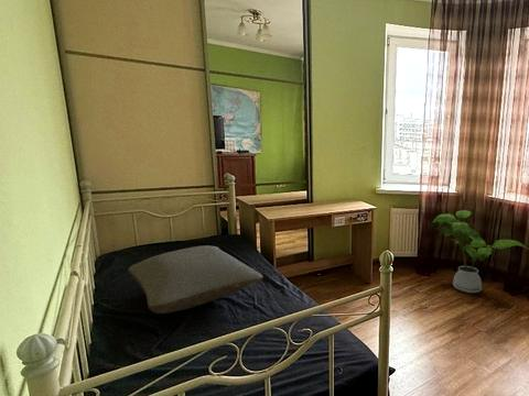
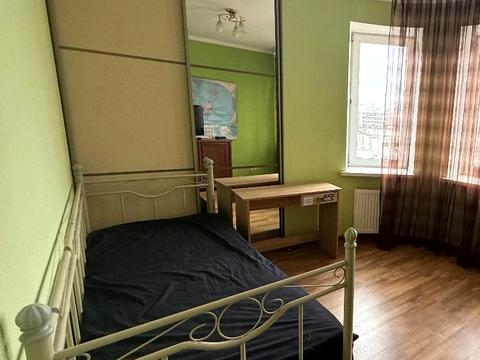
- house plant [429,209,529,294]
- pillow [127,244,264,315]
